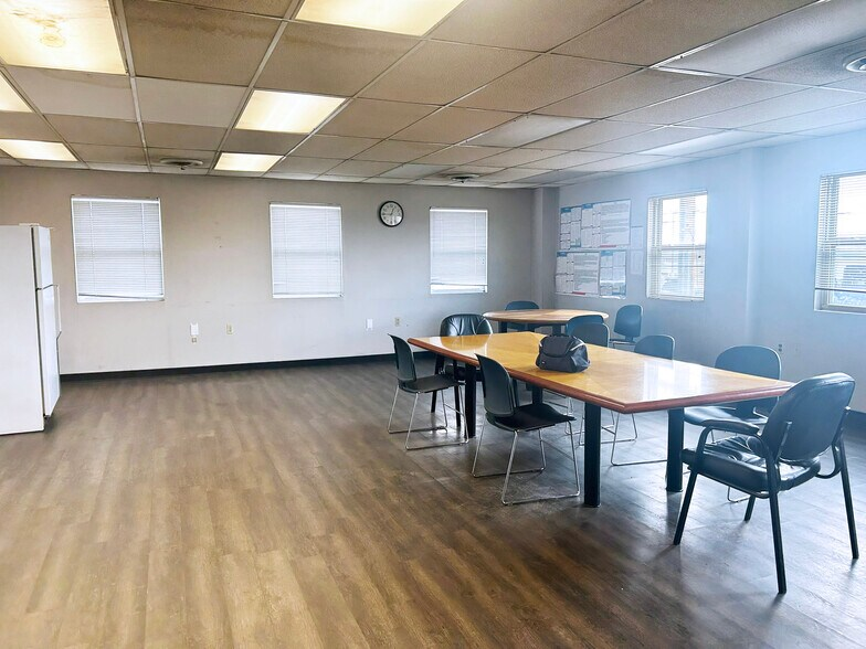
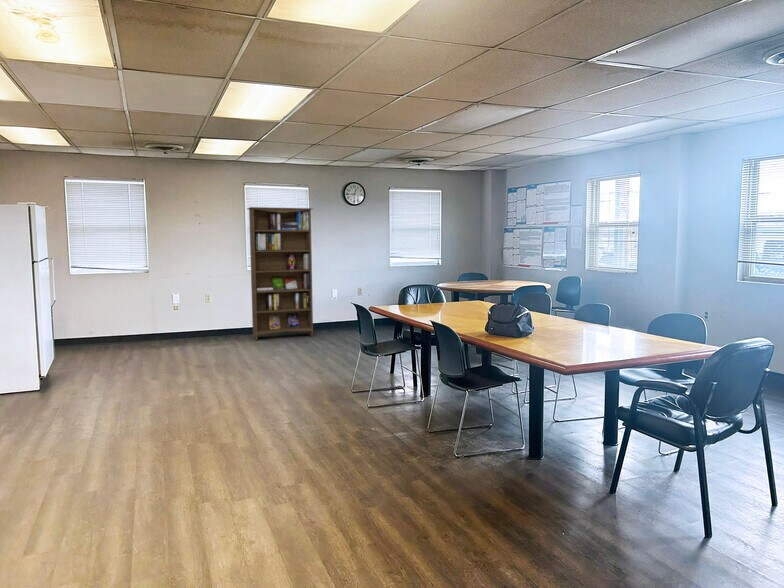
+ bookcase [246,206,314,342]
